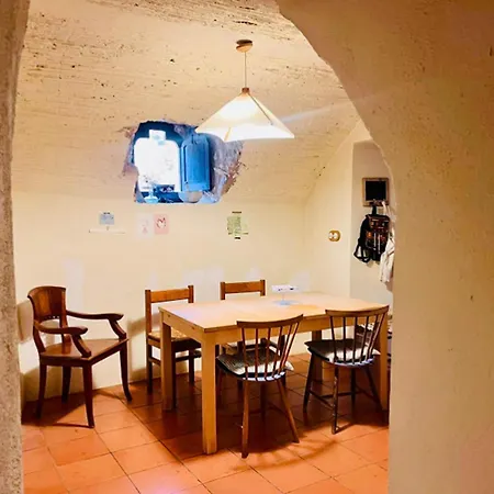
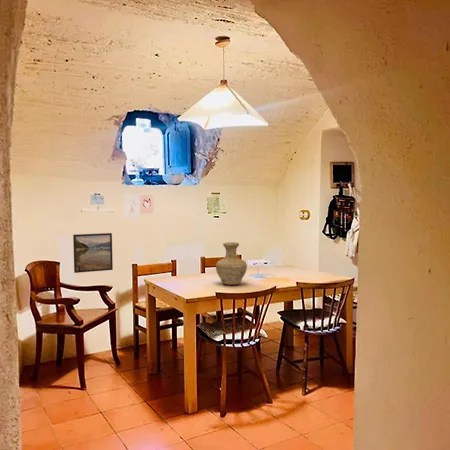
+ vase [215,241,248,286]
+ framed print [72,232,114,274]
